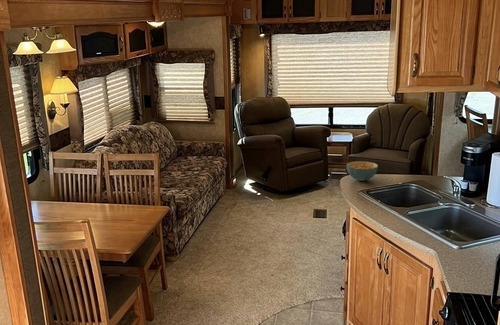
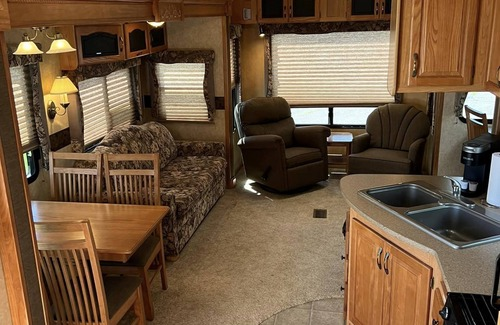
- cereal bowl [345,160,379,182]
